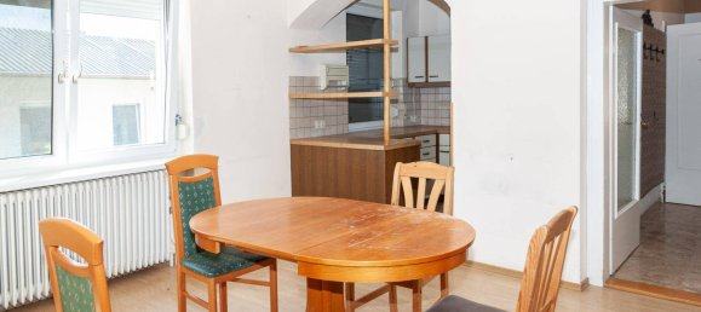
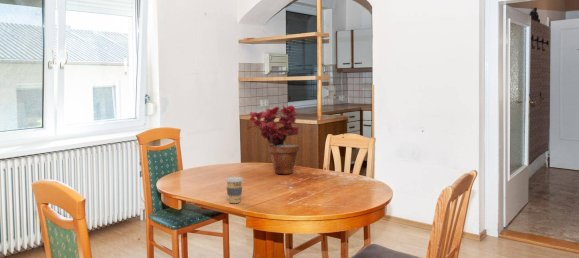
+ potted plant [246,104,301,175]
+ coffee cup [224,176,244,204]
